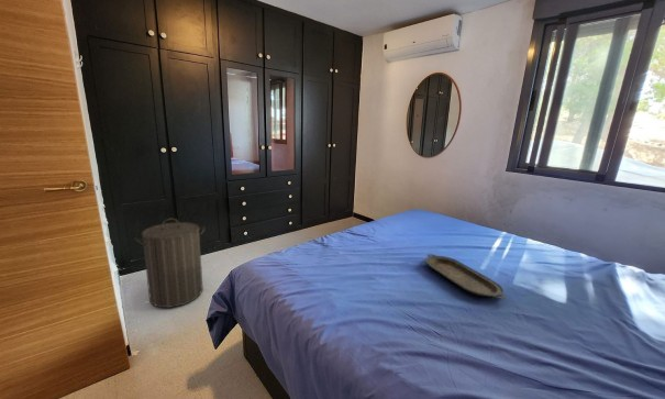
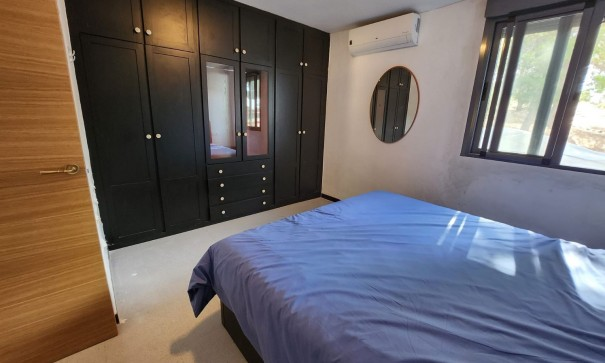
- serving tray [422,253,507,300]
- laundry hamper [134,218,206,309]
